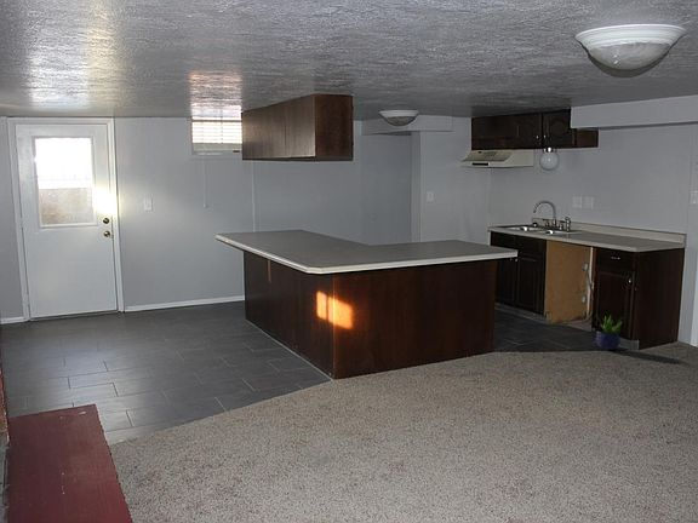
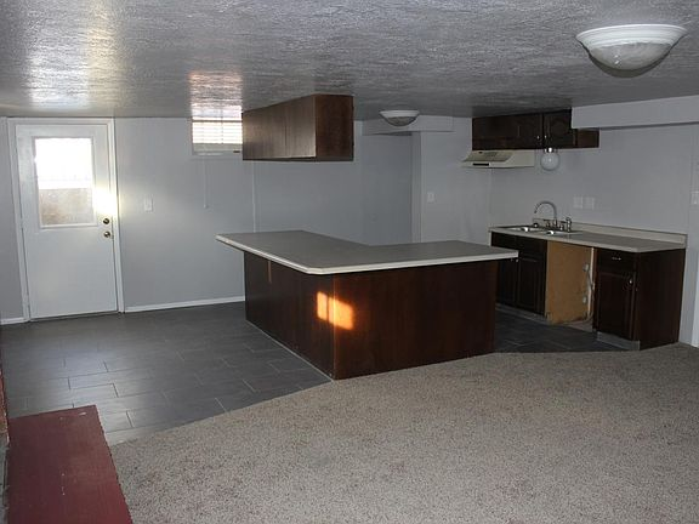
- potted plant [595,310,624,351]
